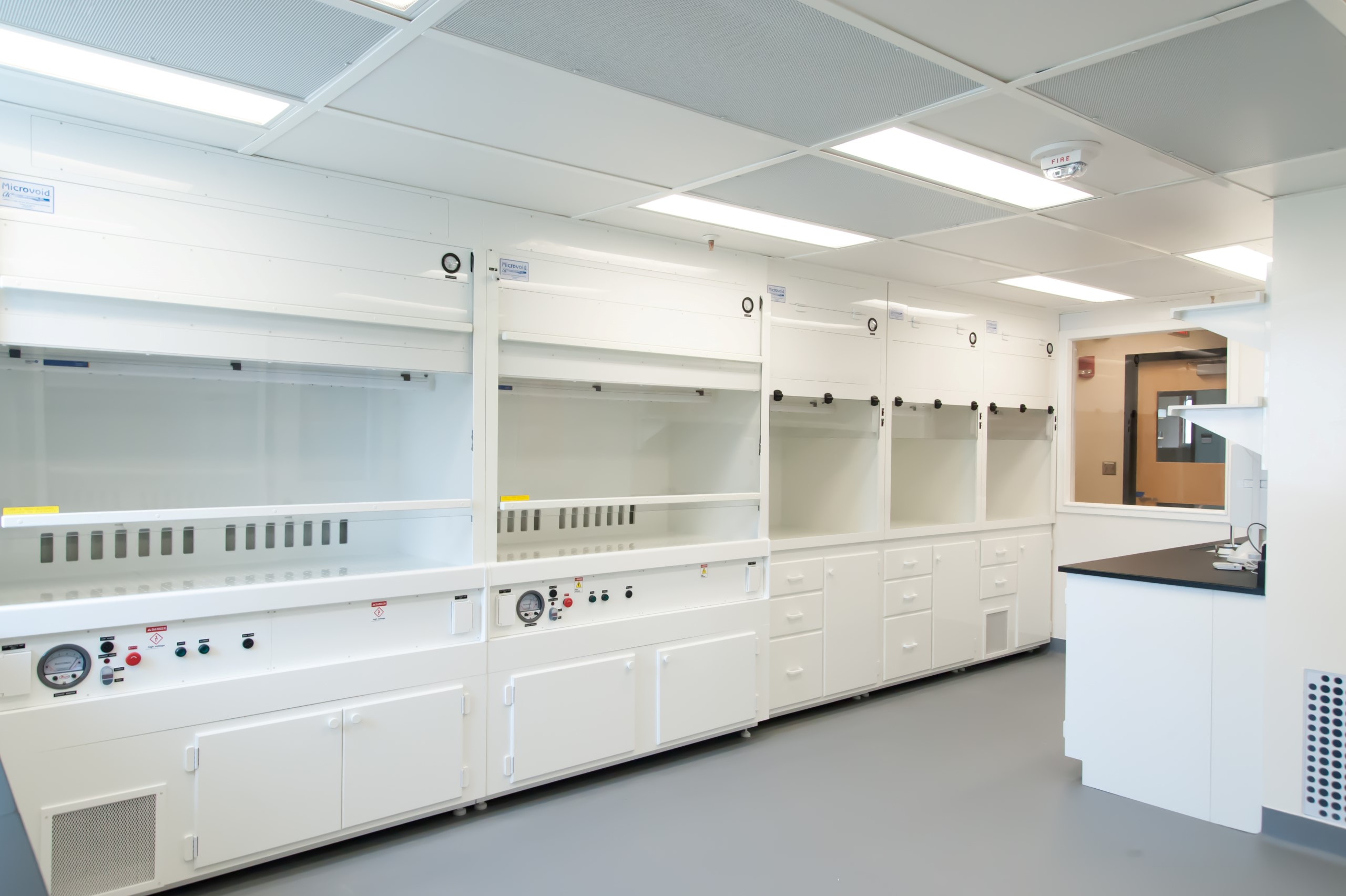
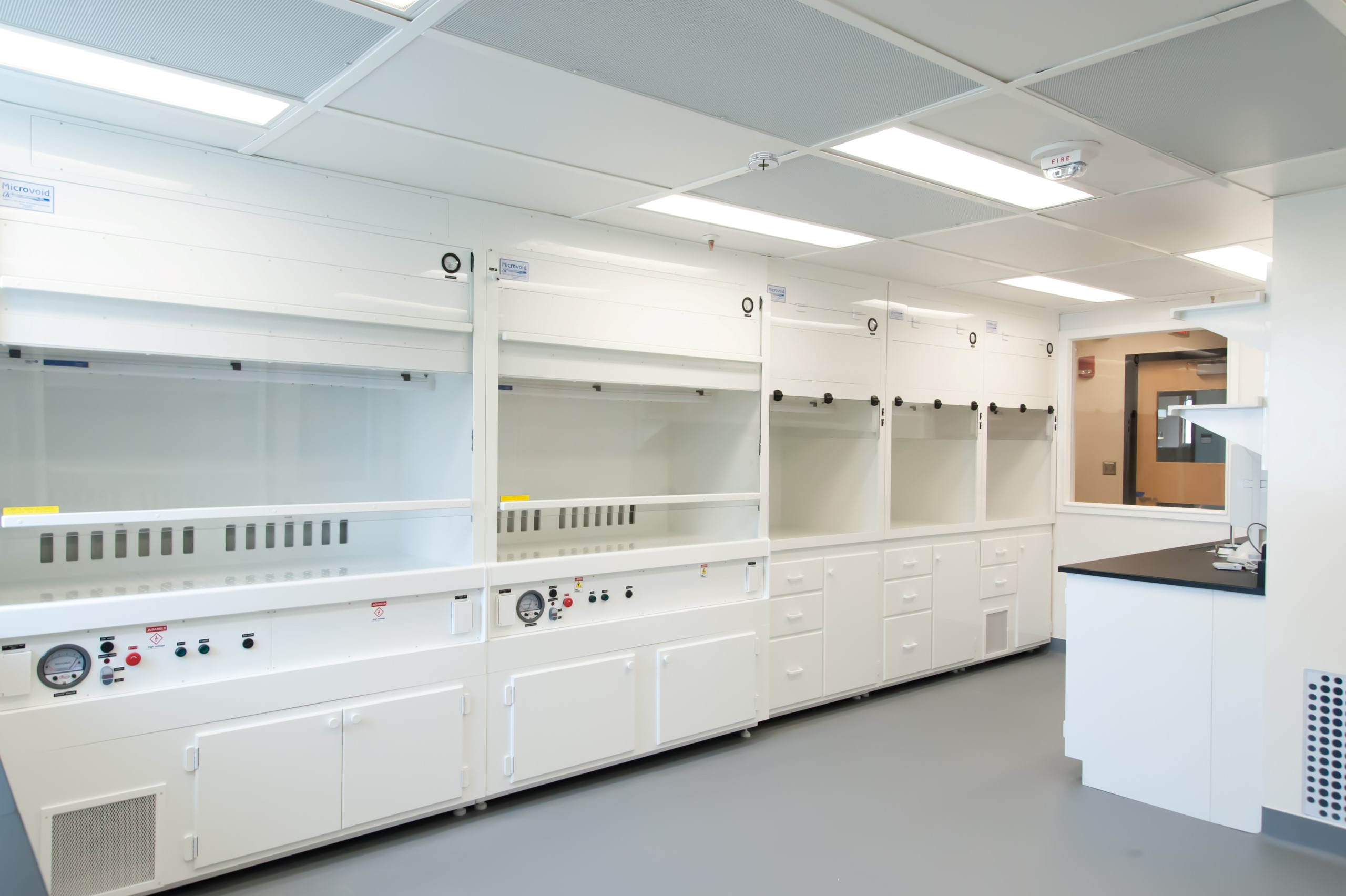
+ smoke detector [745,151,782,172]
